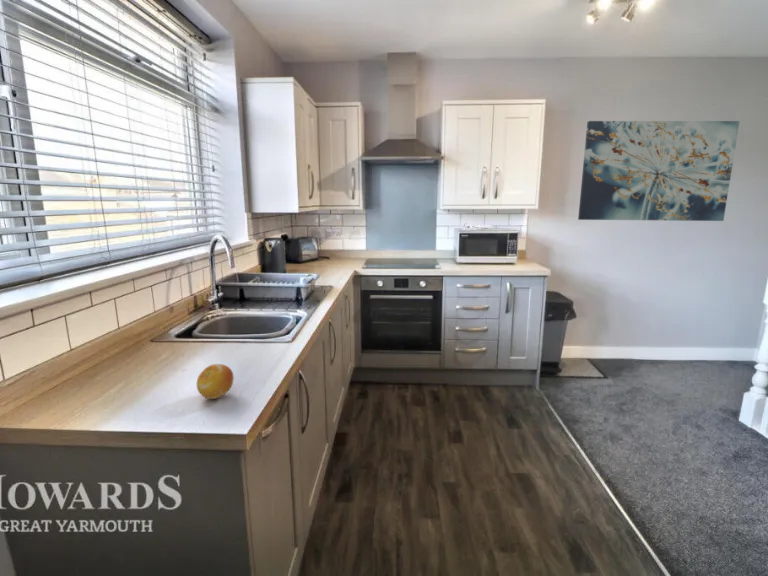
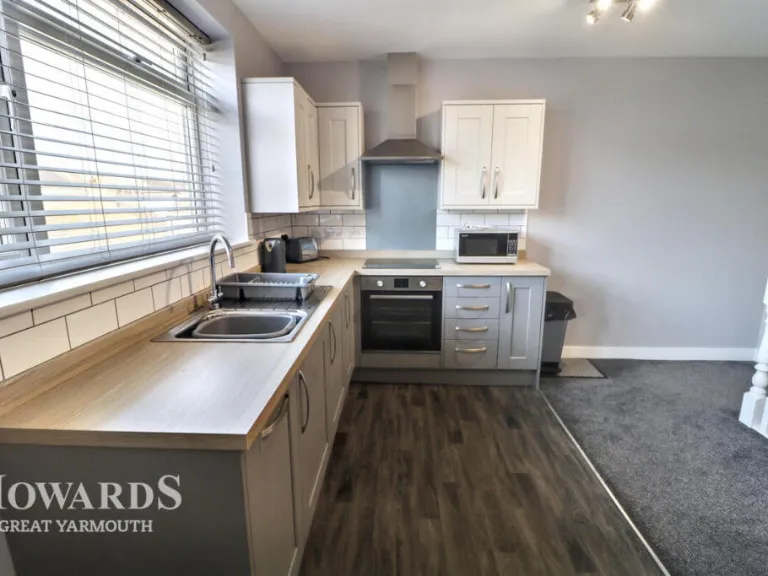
- fruit [196,363,235,400]
- wall art [577,120,741,222]
